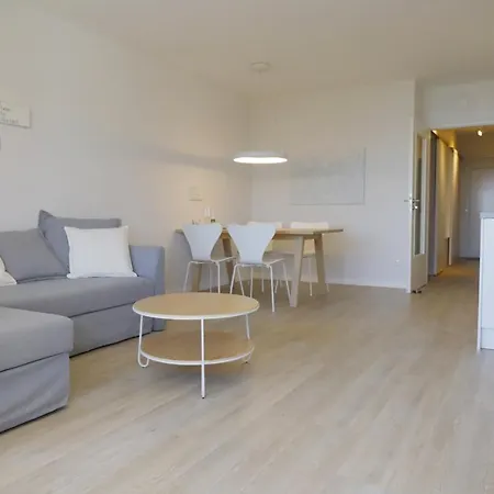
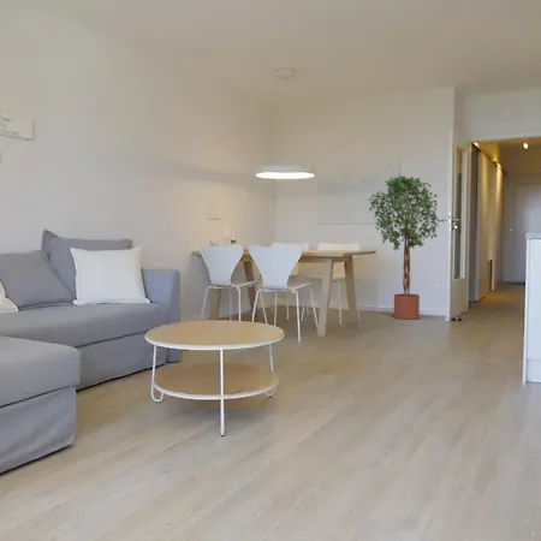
+ potted tree [368,174,445,321]
